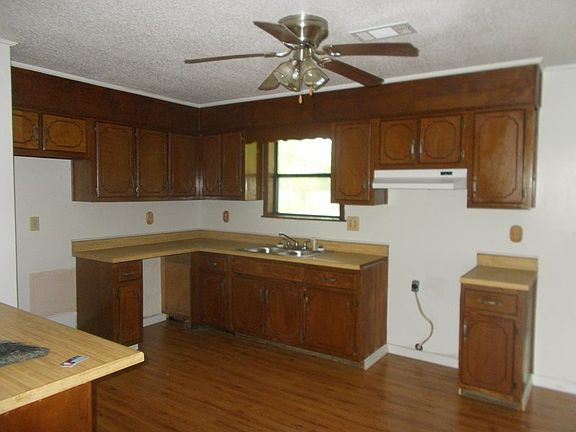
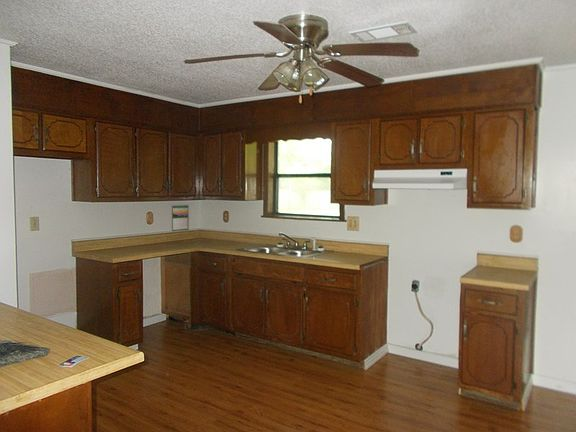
+ calendar [171,203,189,232]
